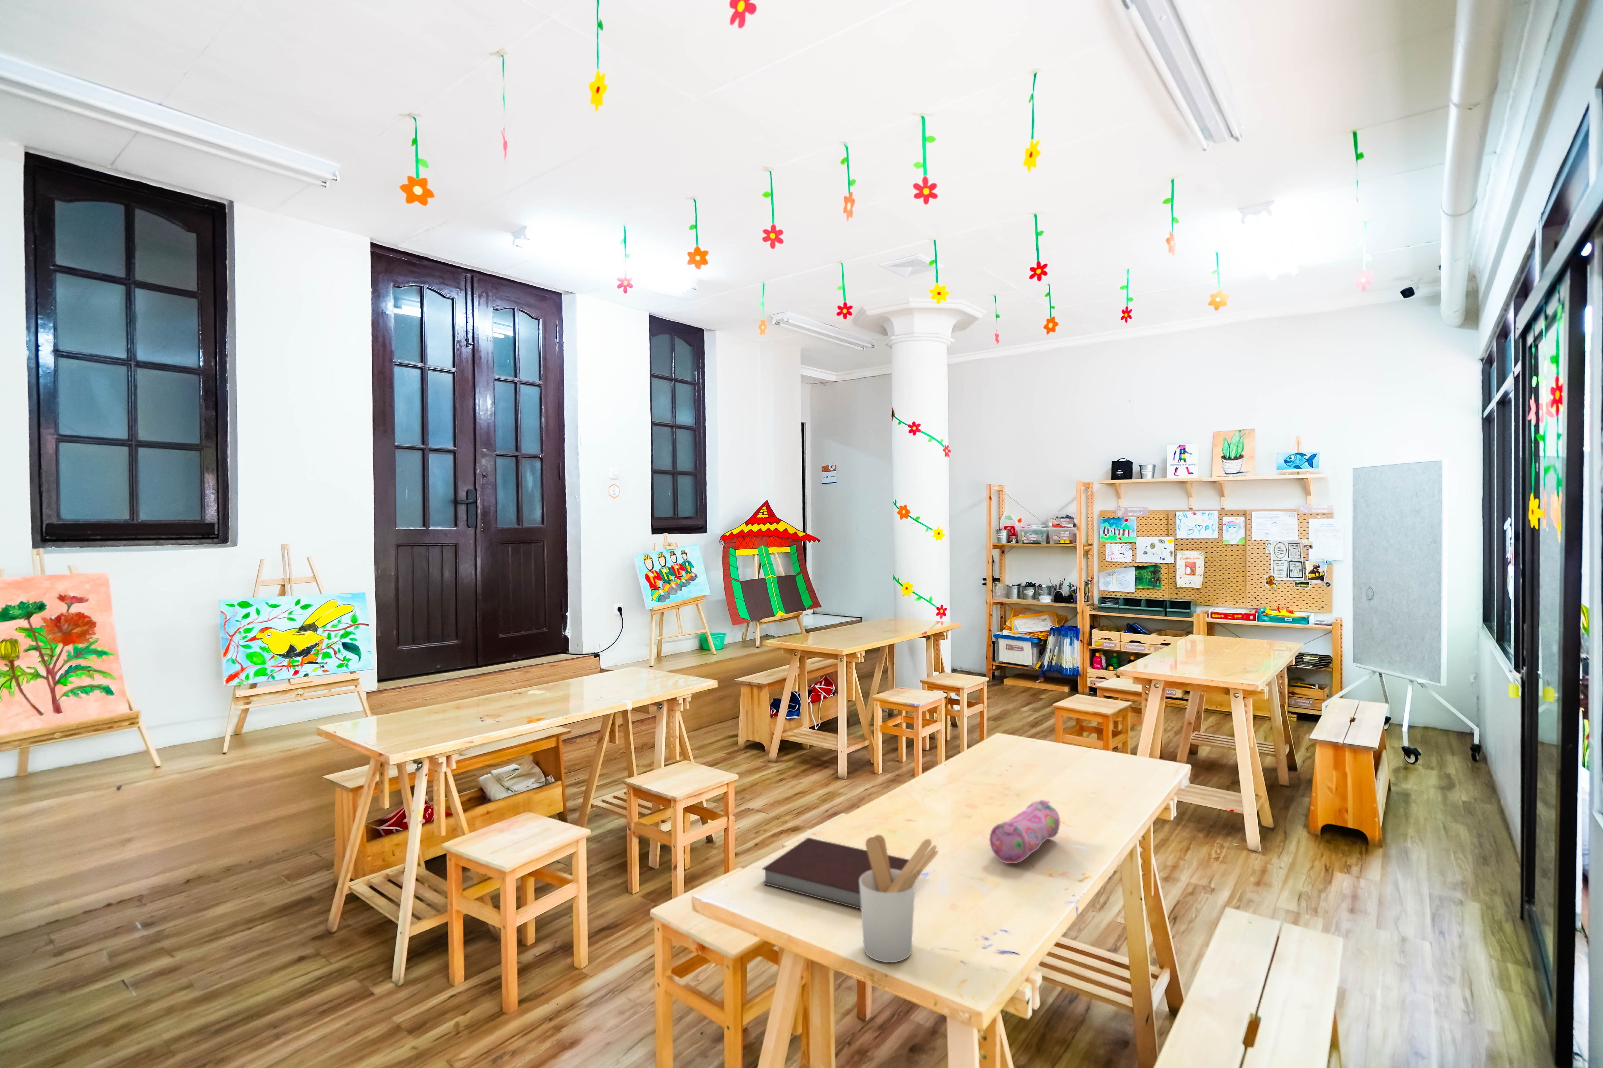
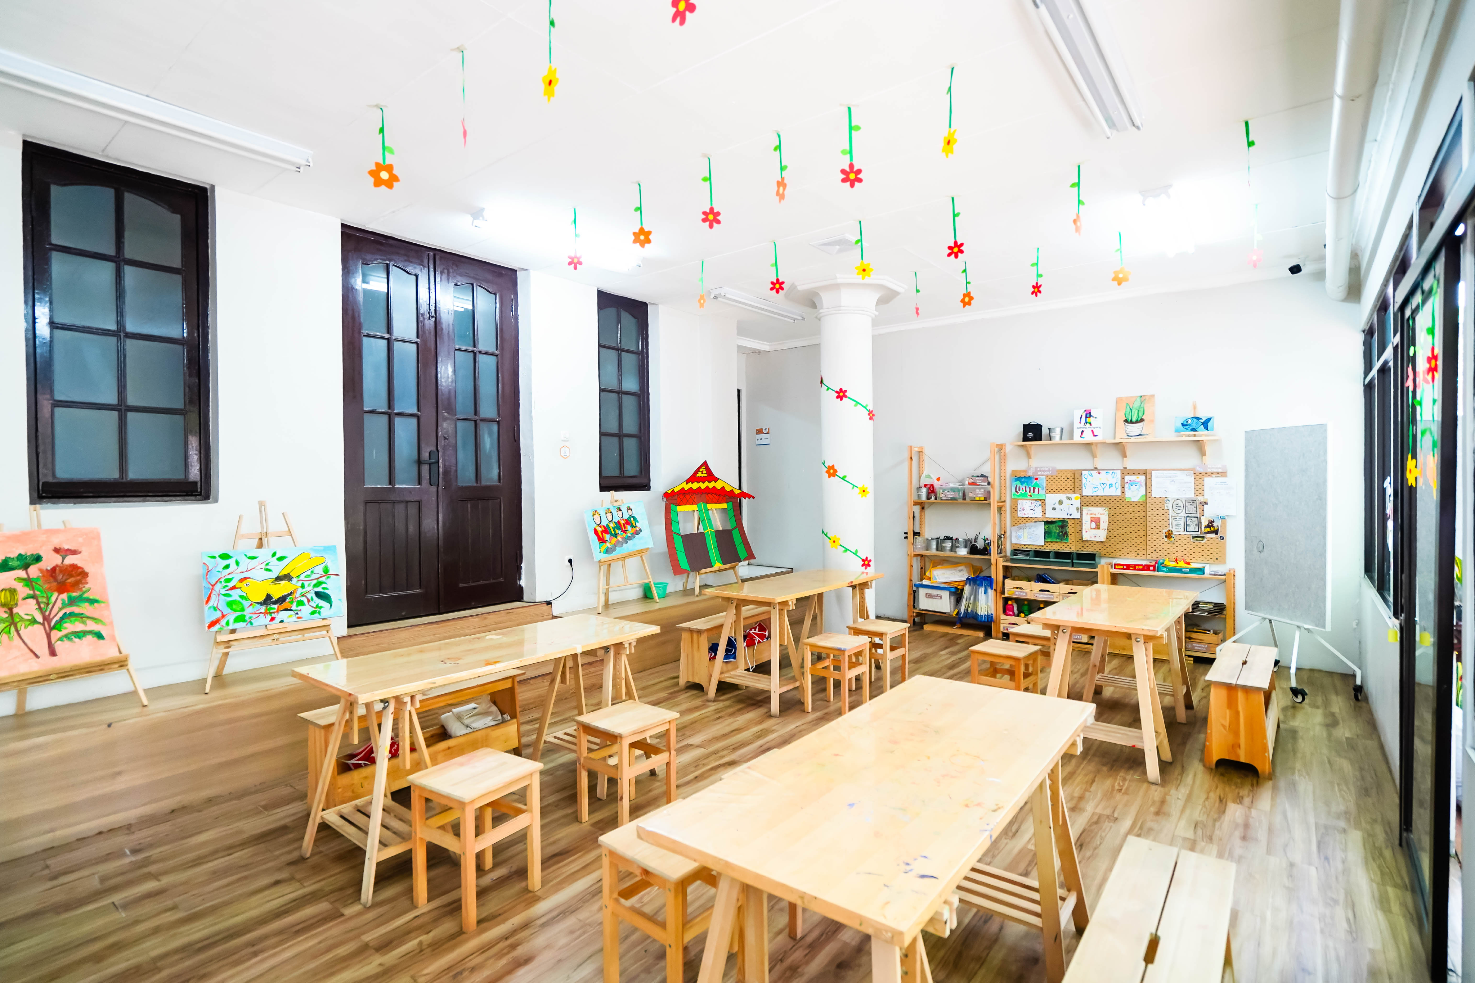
- utensil holder [859,834,939,963]
- pencil case [989,800,1060,864]
- notebook [762,837,909,909]
